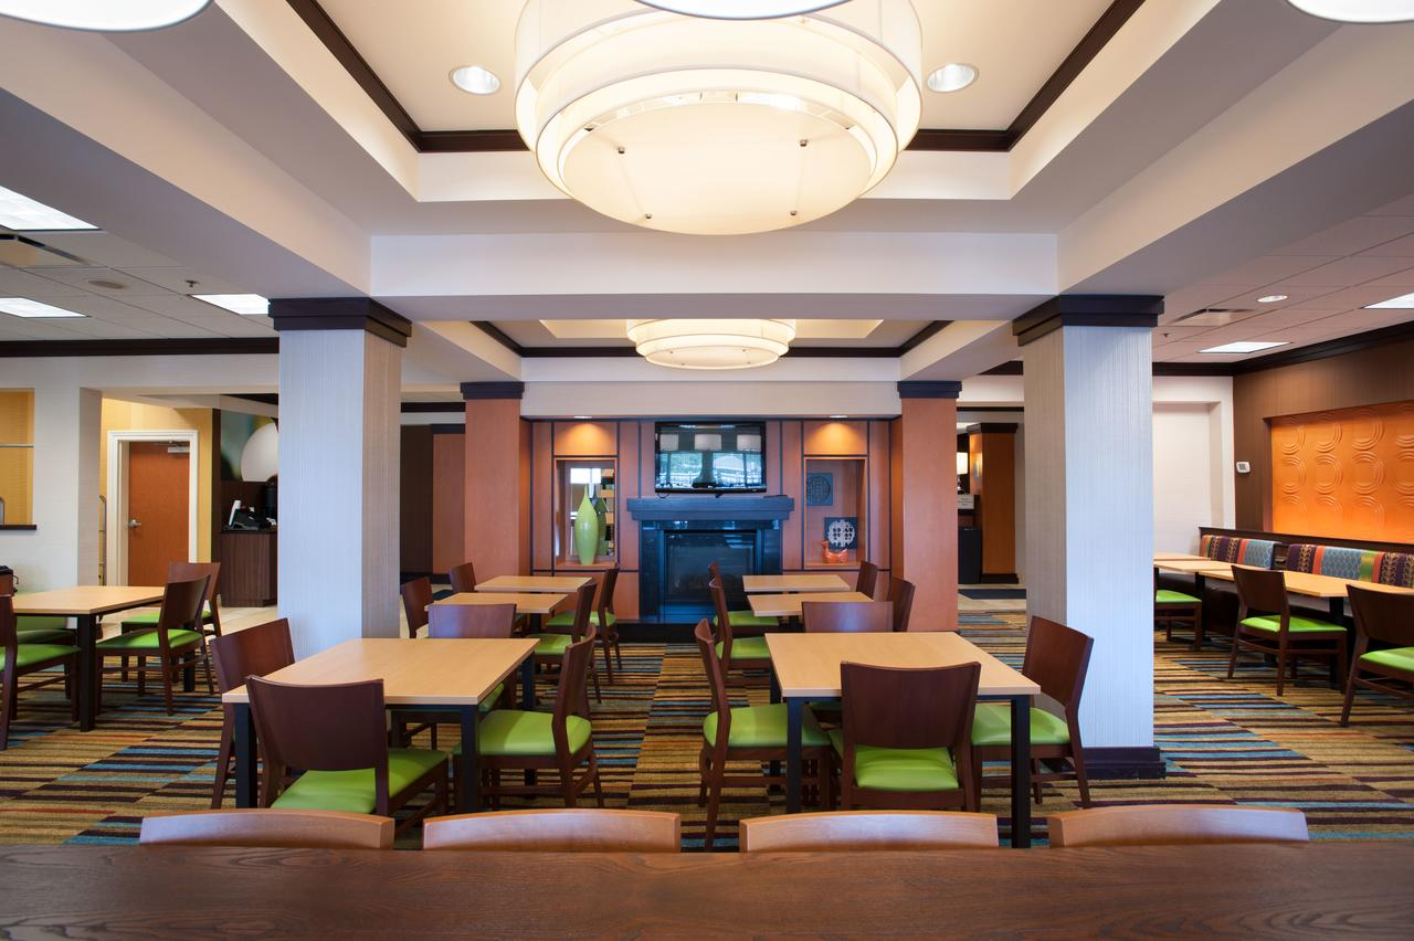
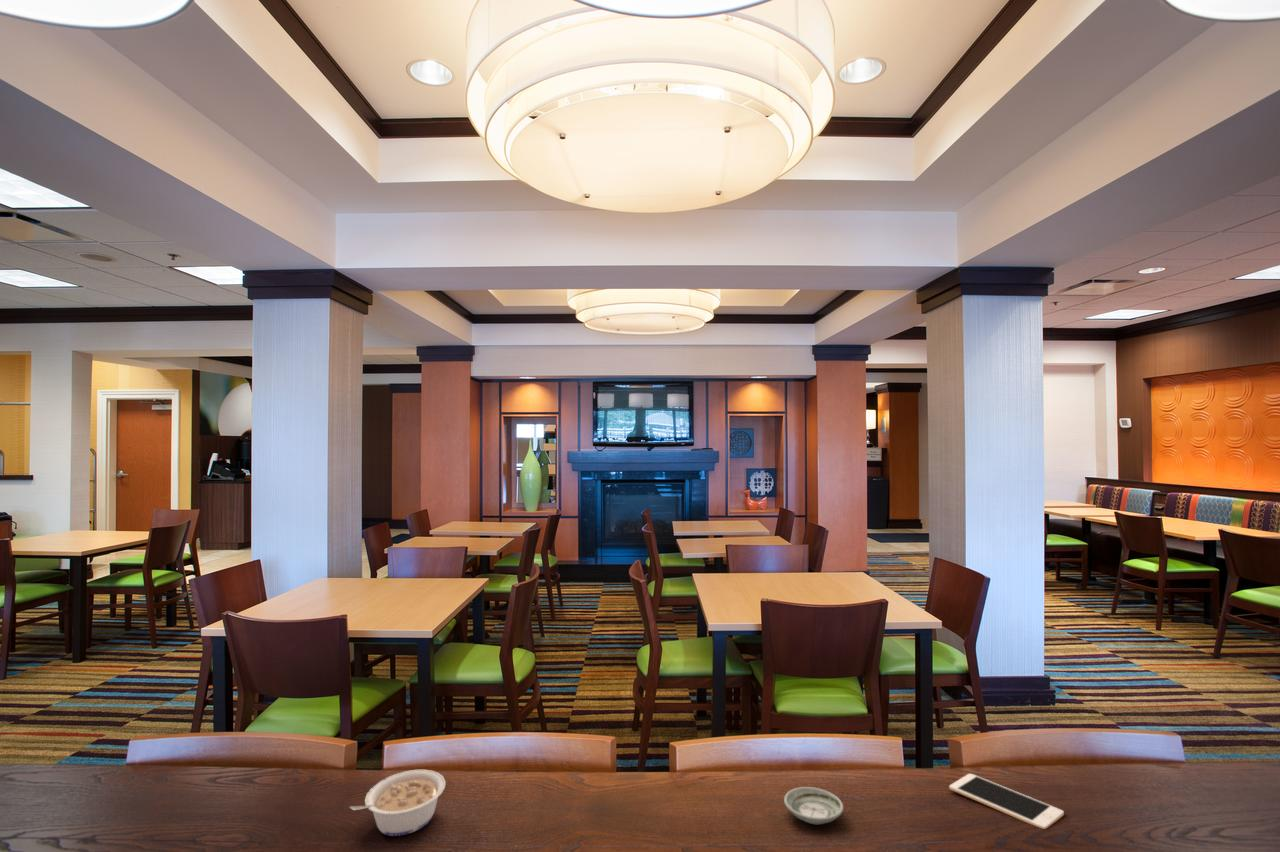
+ saucer [783,786,844,825]
+ cell phone [948,773,1065,830]
+ legume [349,769,447,837]
